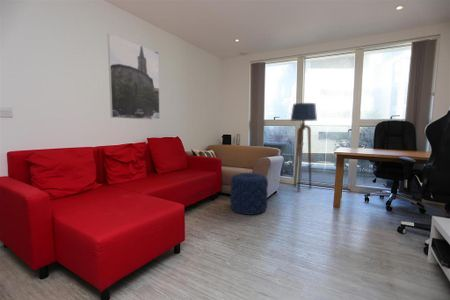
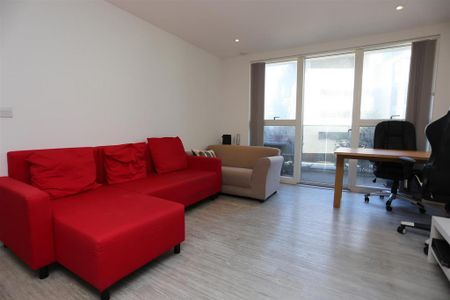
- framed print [107,32,161,121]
- pouf [229,172,269,216]
- floor lamp [289,102,318,193]
